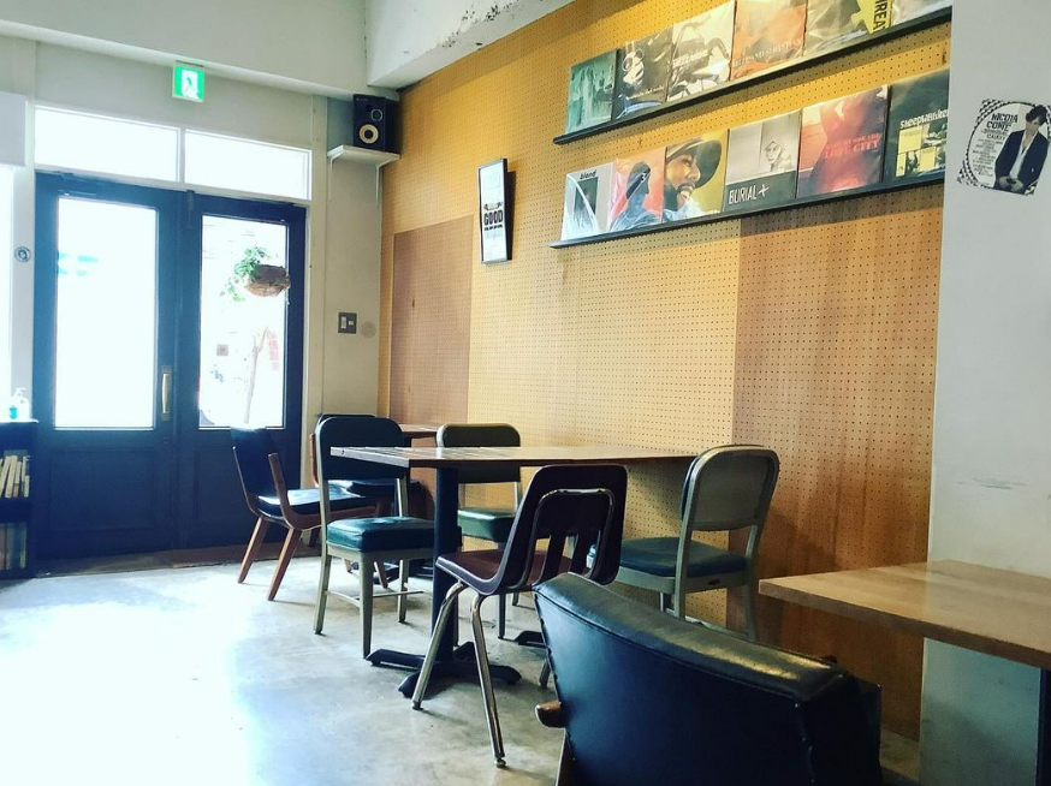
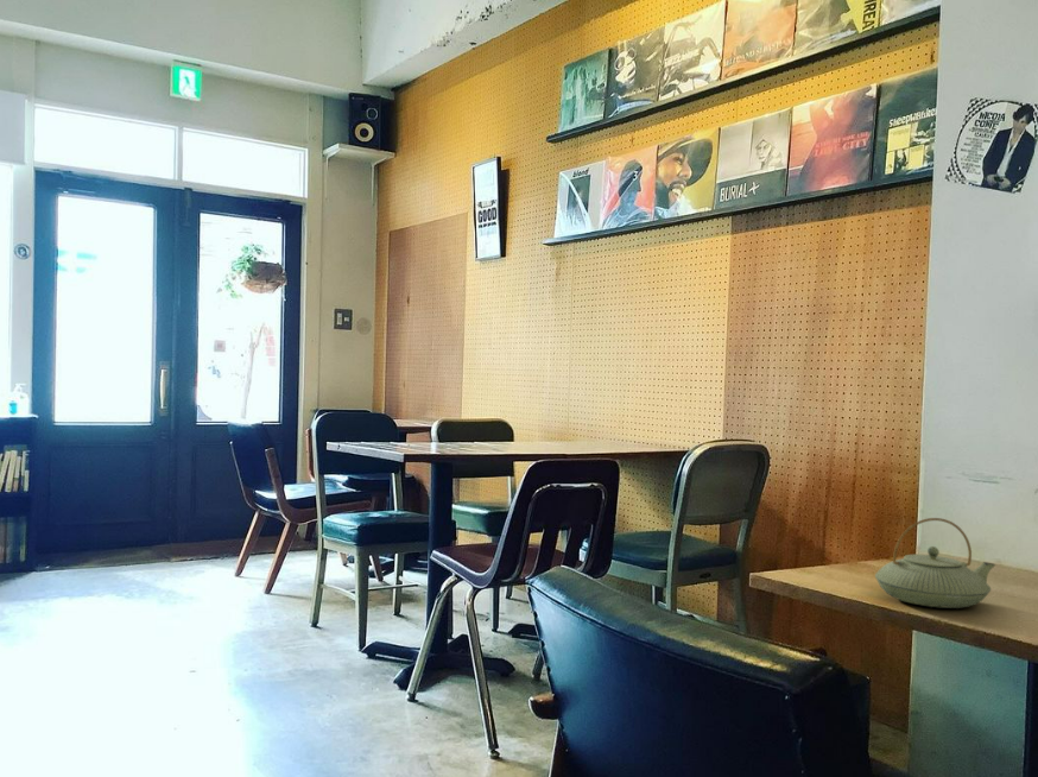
+ teapot [874,517,996,609]
